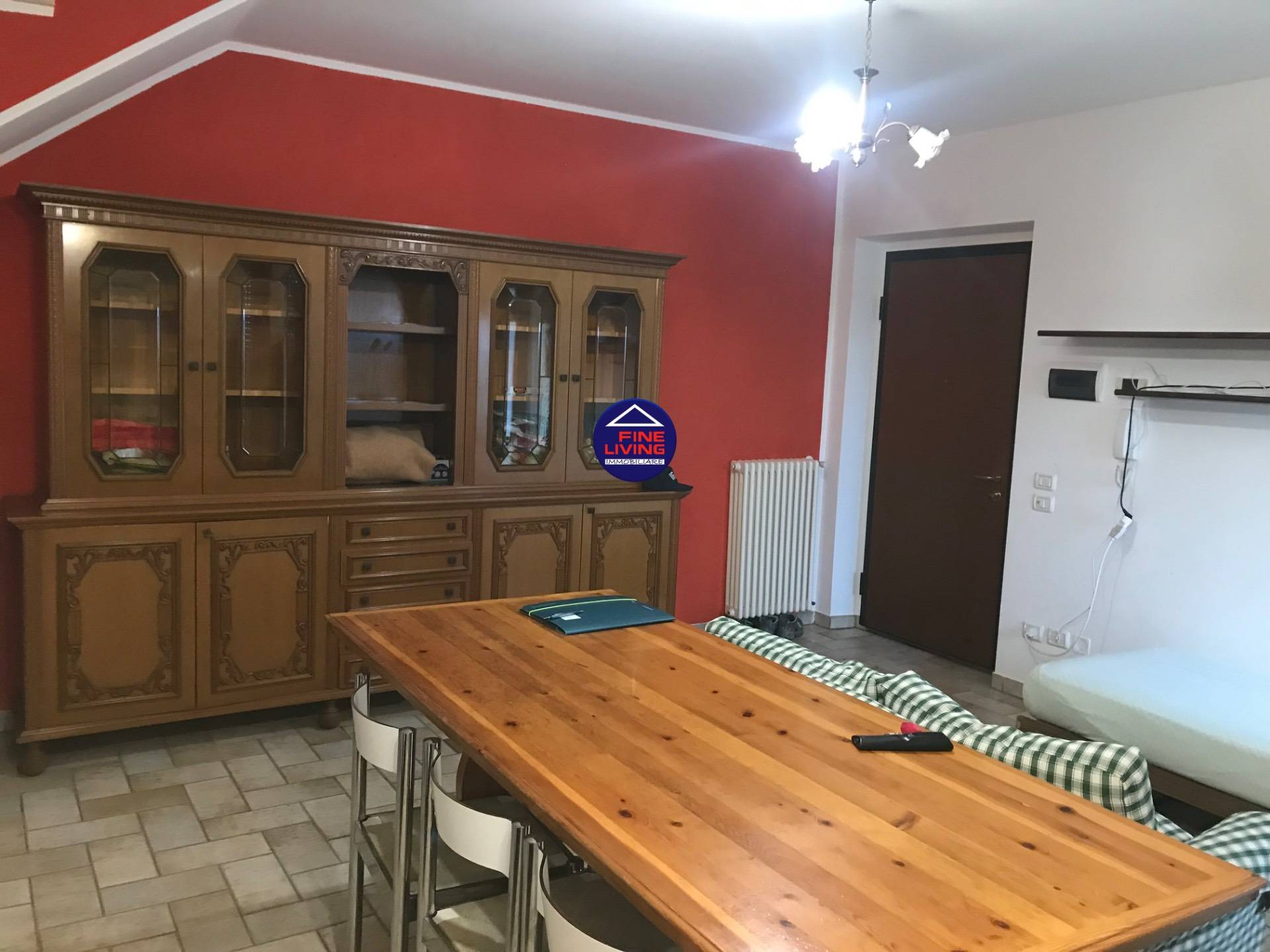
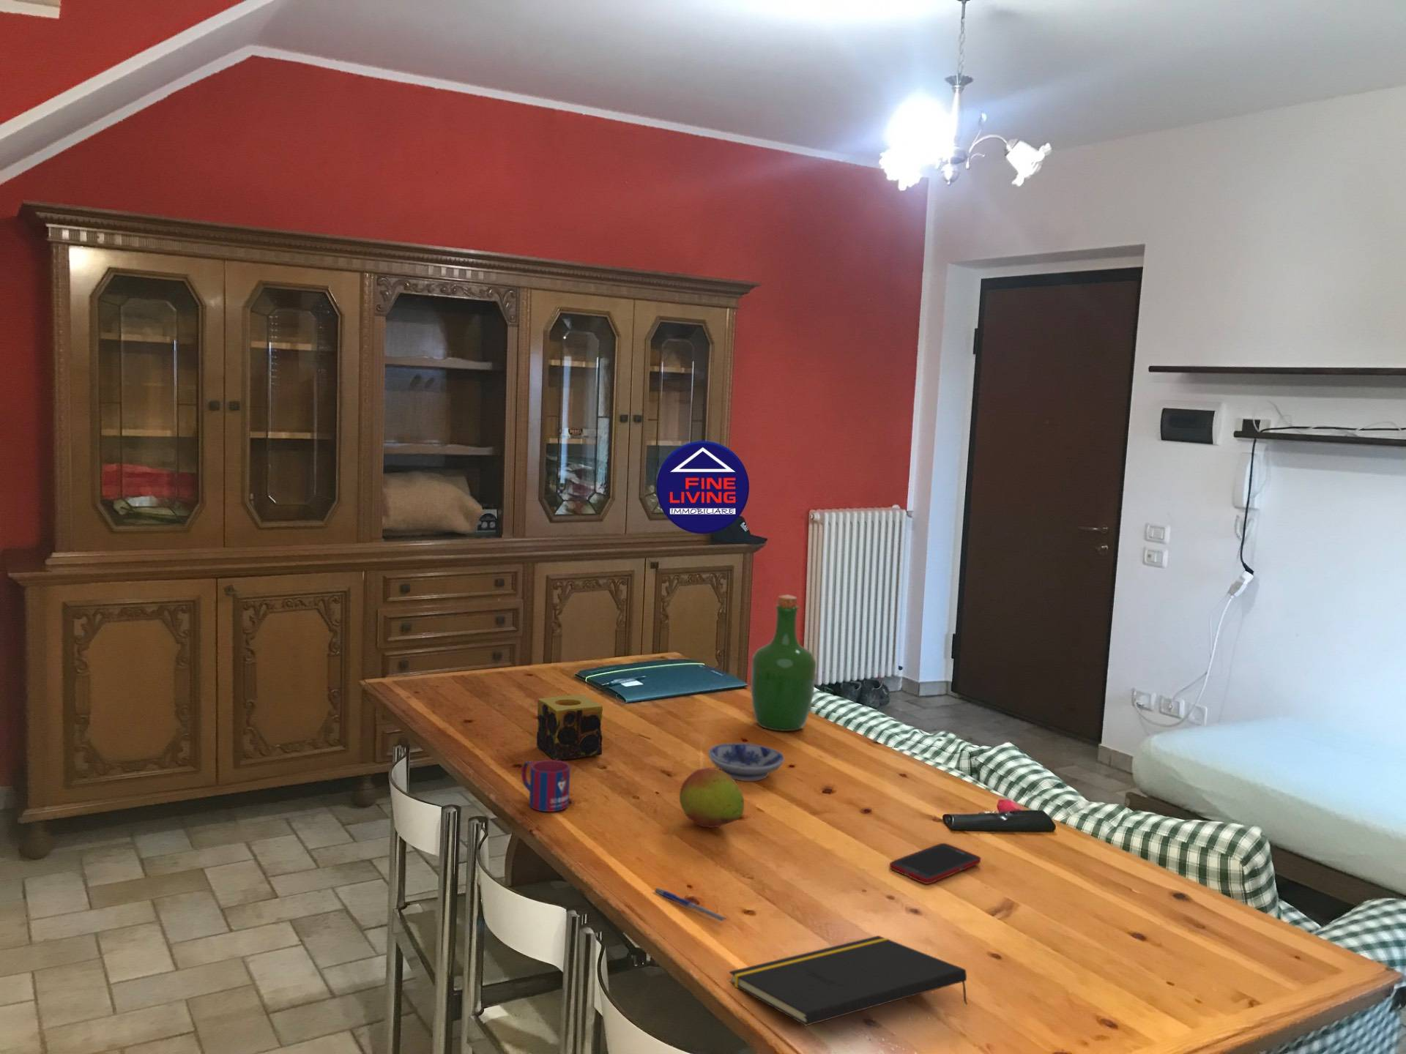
+ notepad [728,934,968,1027]
+ cell phone [889,843,981,885]
+ mug [520,760,571,813]
+ candle [536,694,603,761]
+ fruit [679,767,745,828]
+ pen [652,887,730,923]
+ bowl [707,742,785,782]
+ wine bottle [749,593,817,732]
